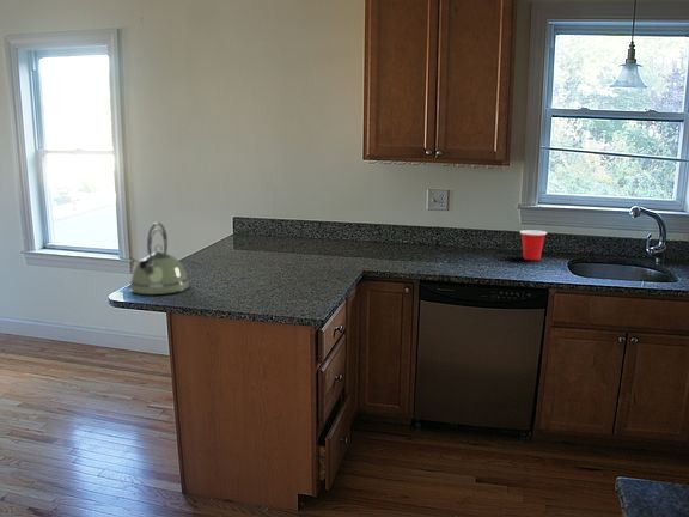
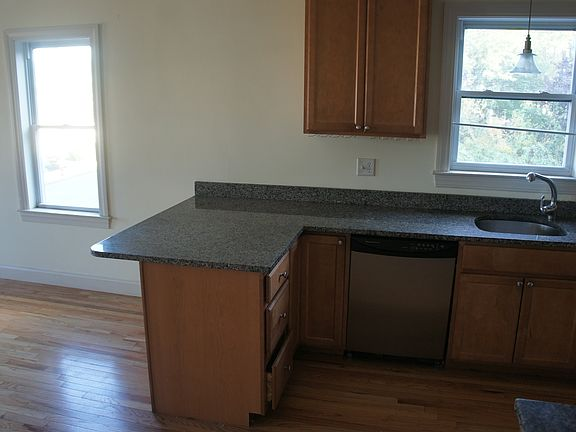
- cup [519,229,548,261]
- kettle [128,221,191,296]
